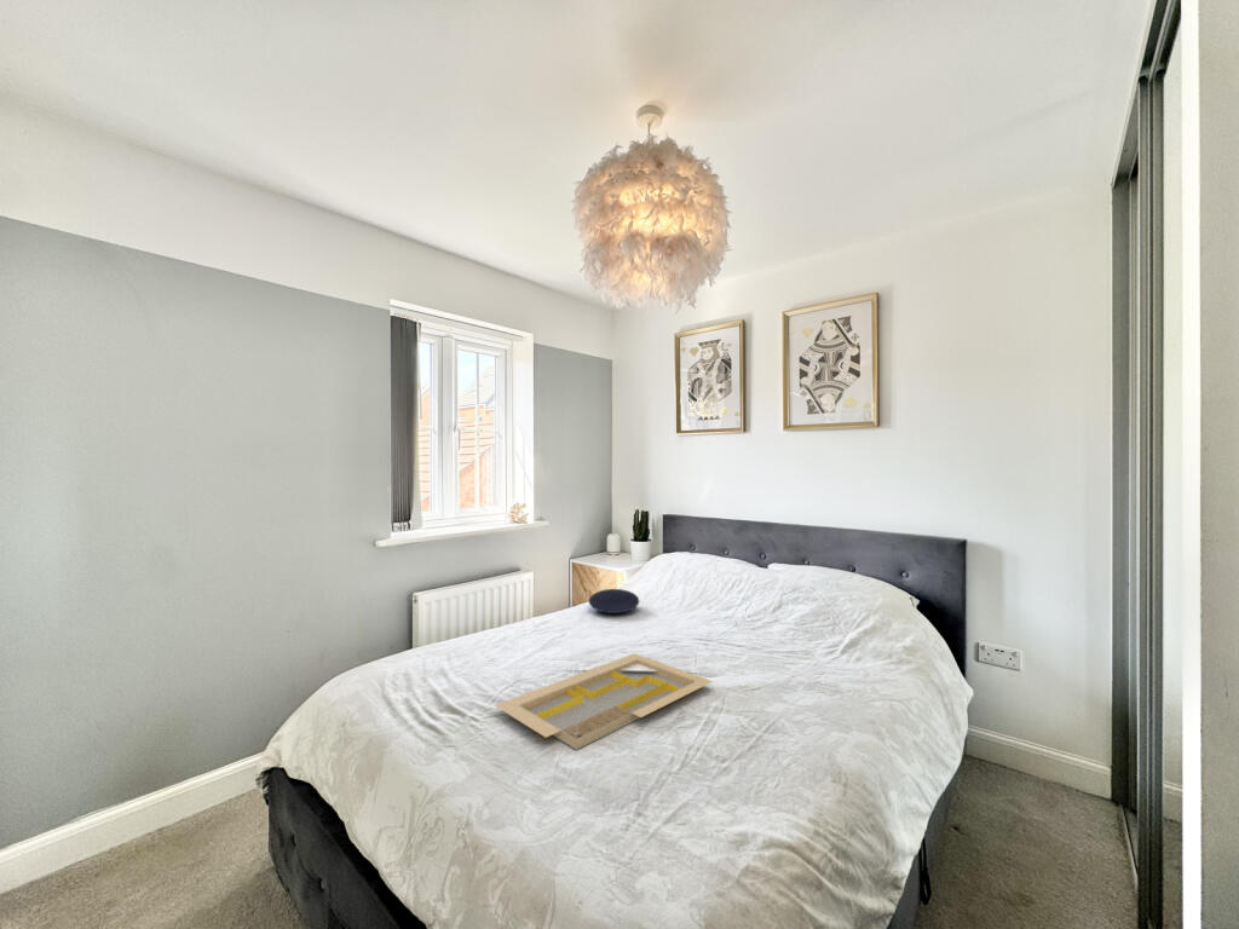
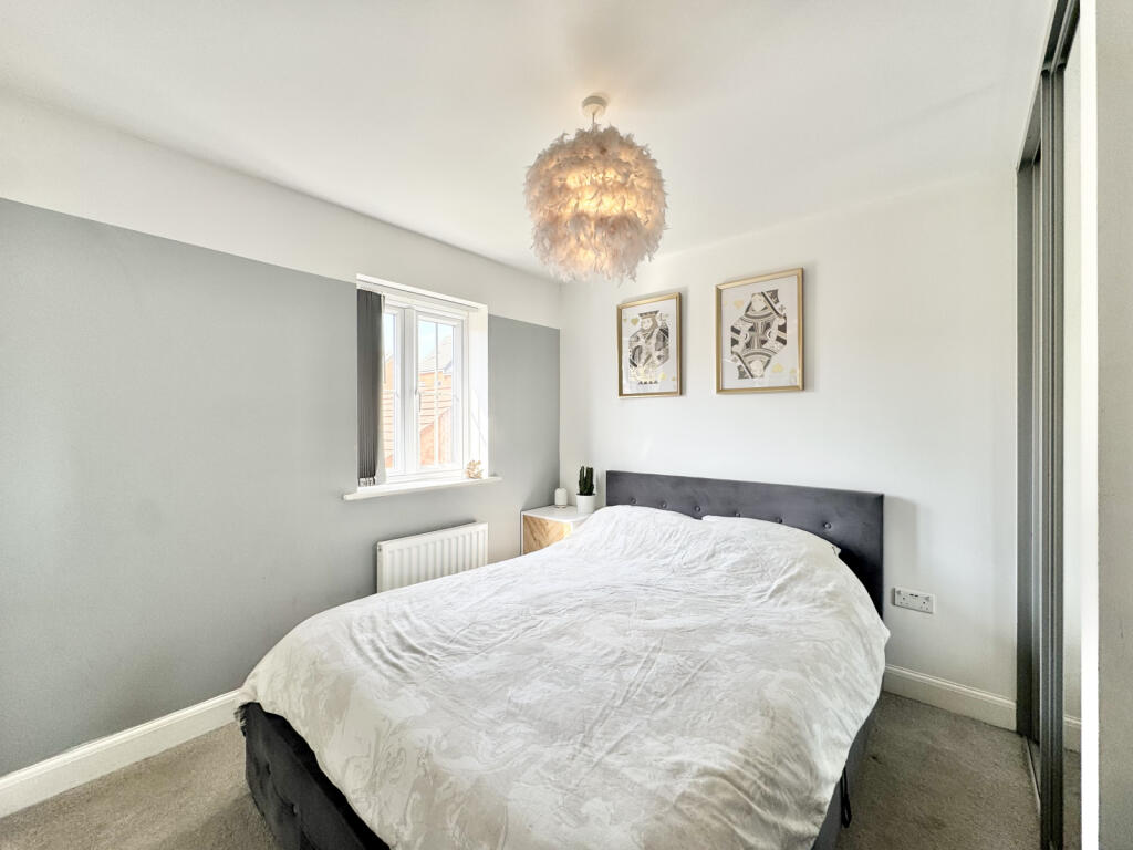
- serving tray [494,652,714,751]
- cushion [588,588,640,614]
